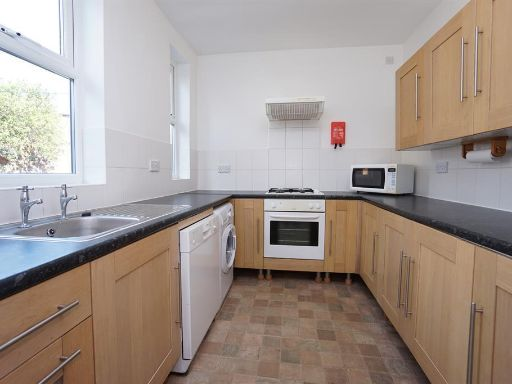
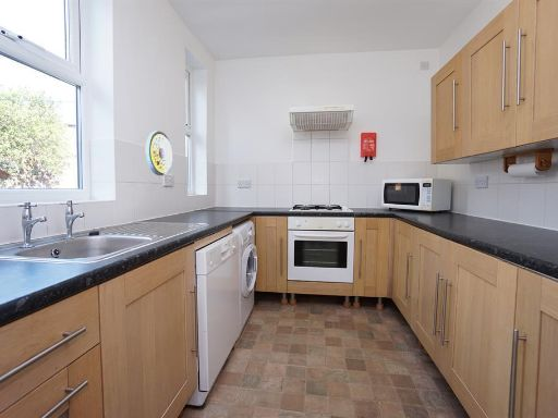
+ wall clock [145,131,174,176]
